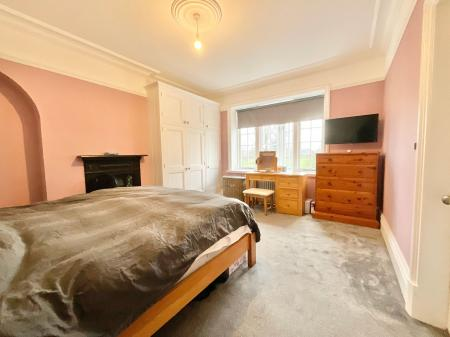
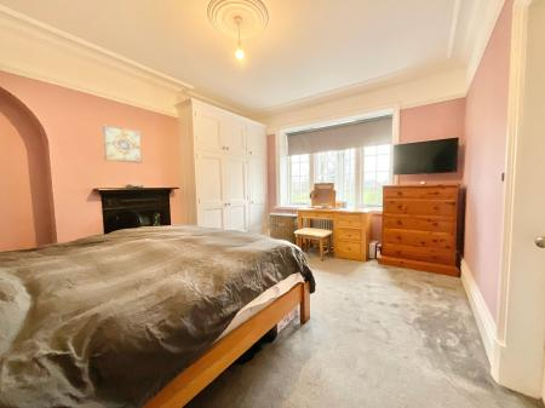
+ wall art [102,123,143,165]
